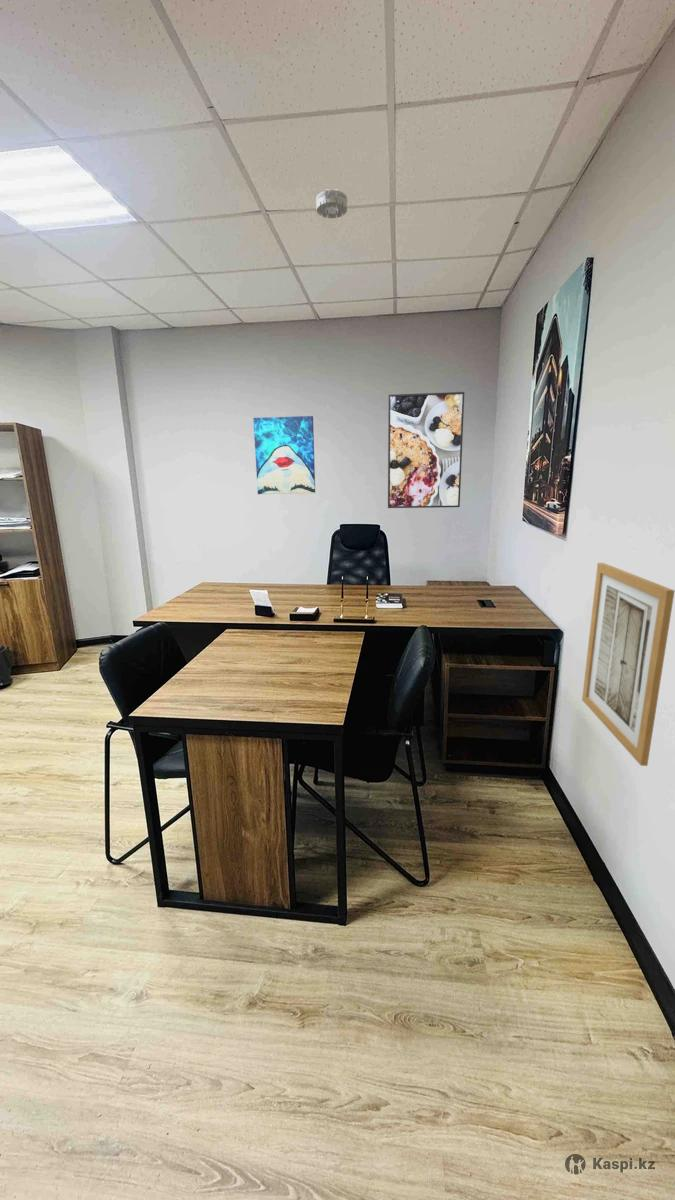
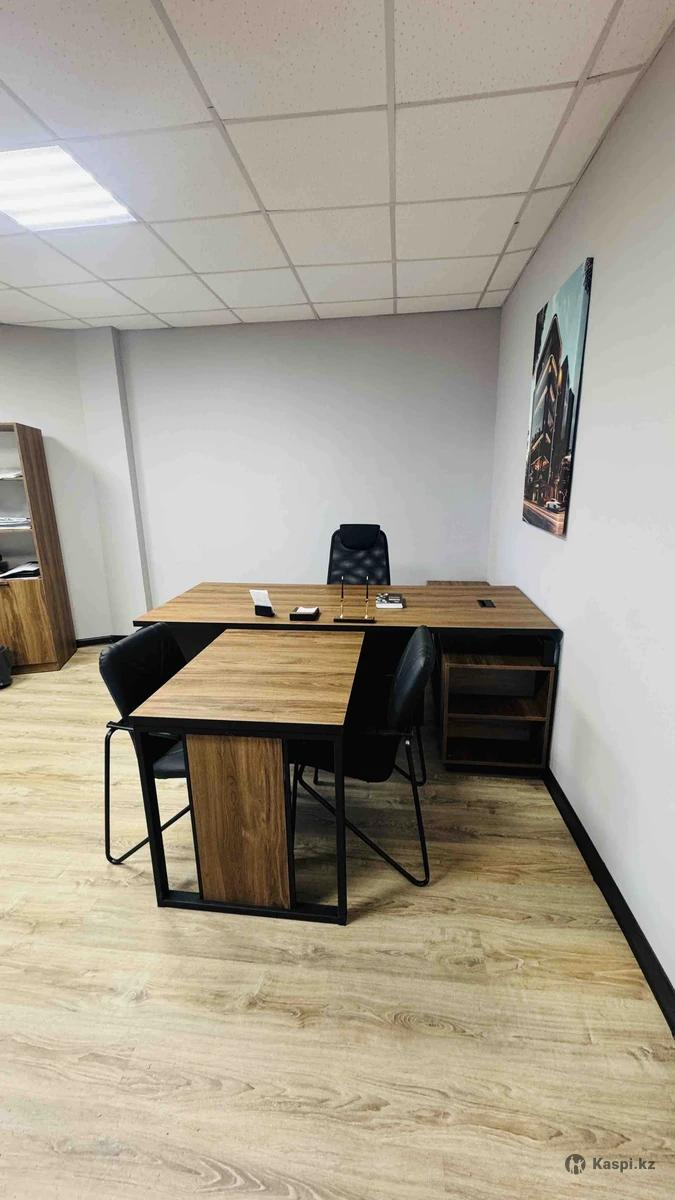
- wall art [581,562,675,767]
- smoke detector [315,188,348,219]
- wall art [252,415,316,495]
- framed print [387,391,465,509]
